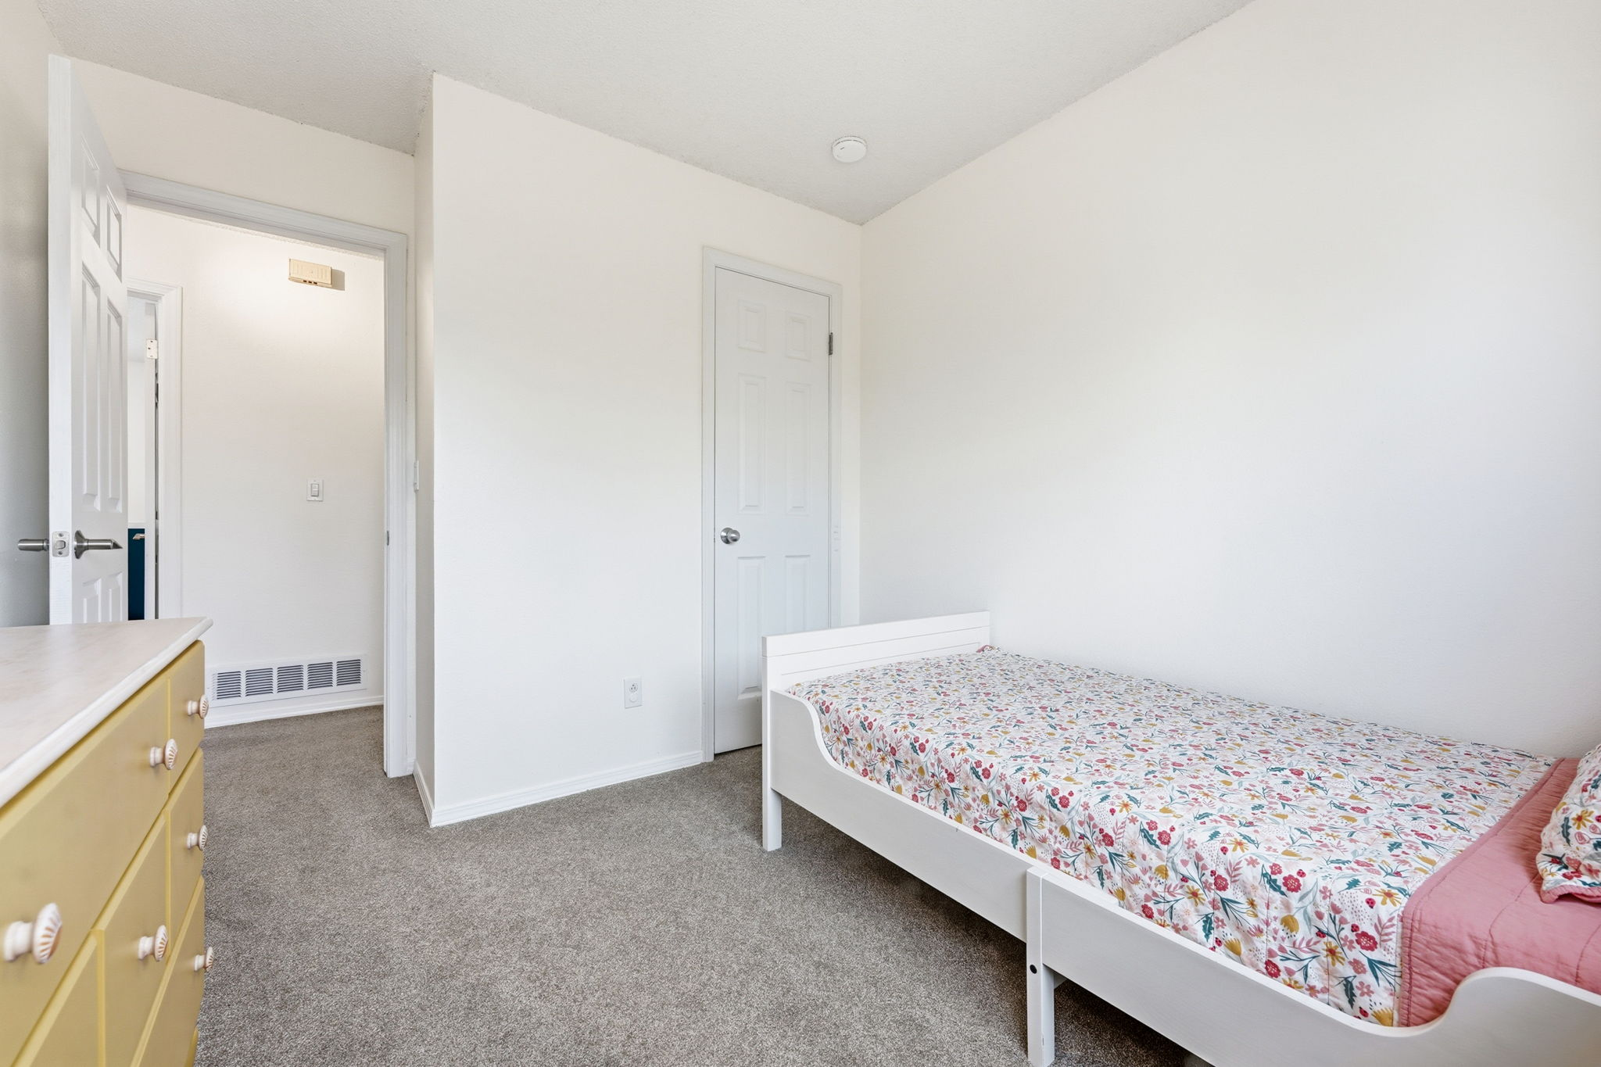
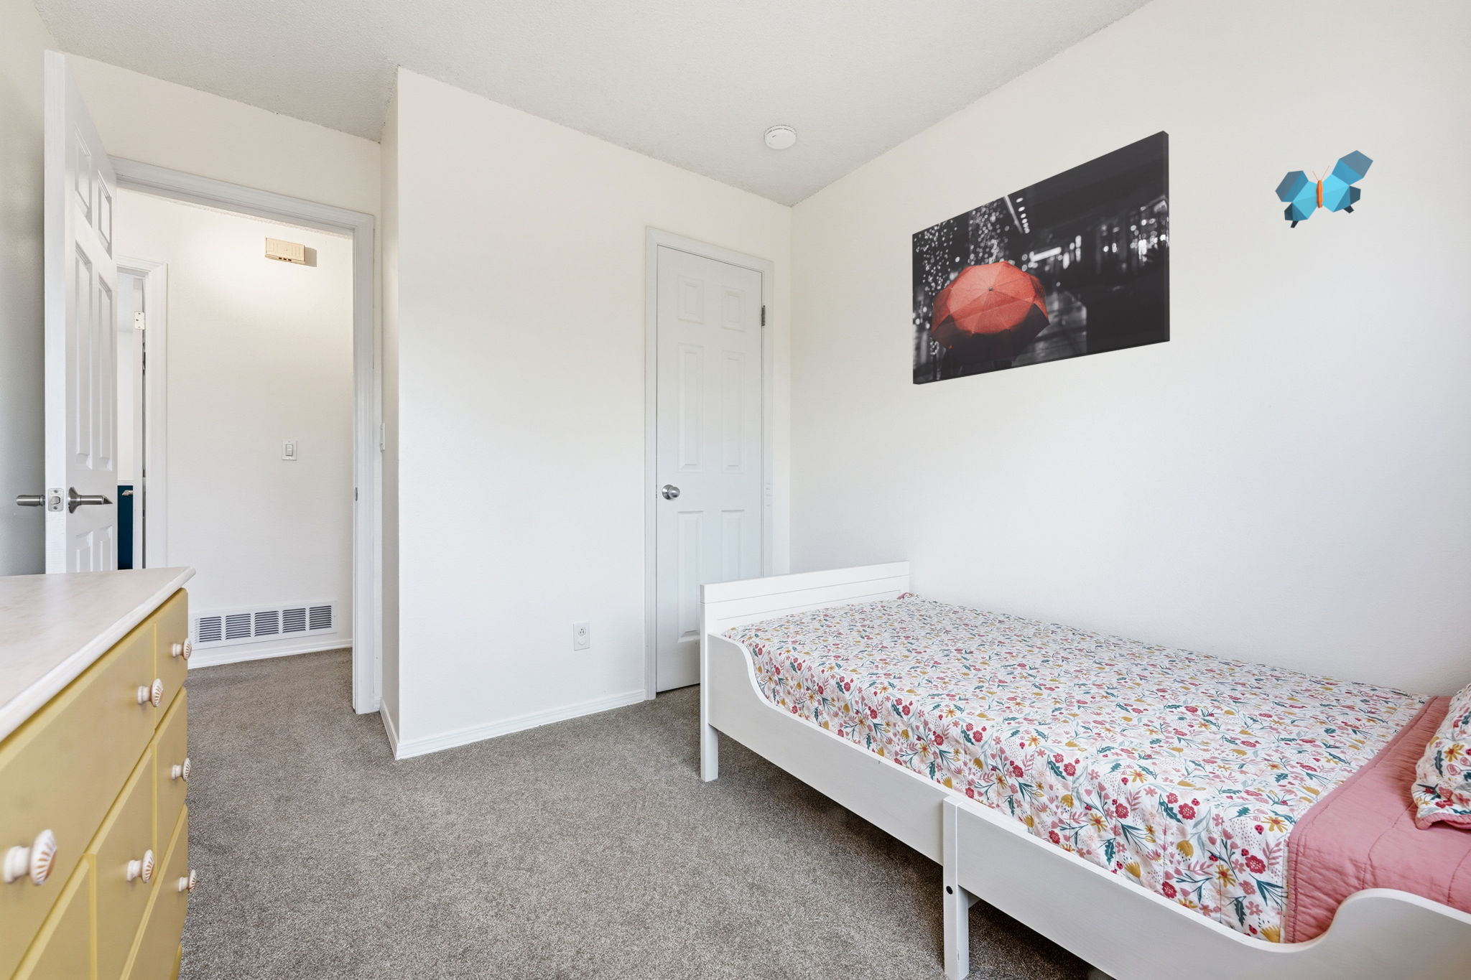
+ wall art [911,130,1170,385]
+ decorative butterfly [1275,150,1374,229]
